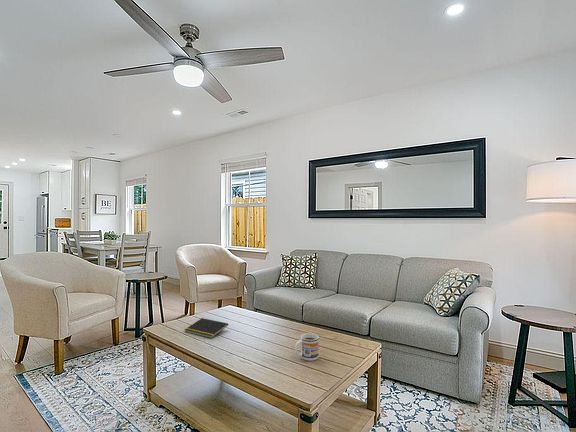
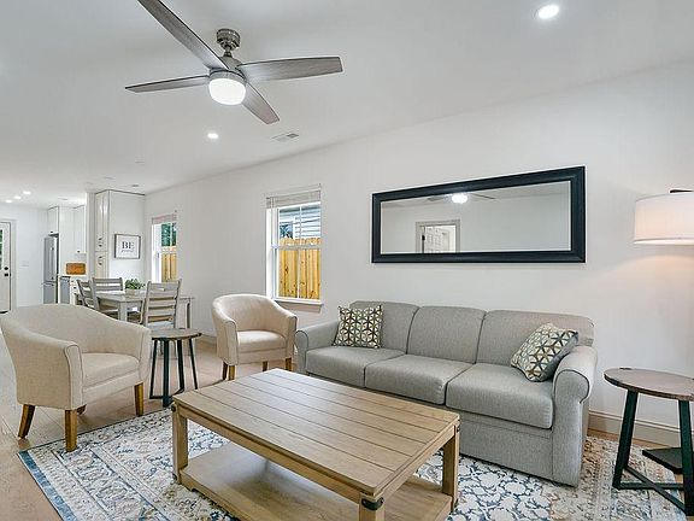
- notepad [184,317,229,339]
- mug [294,333,320,362]
